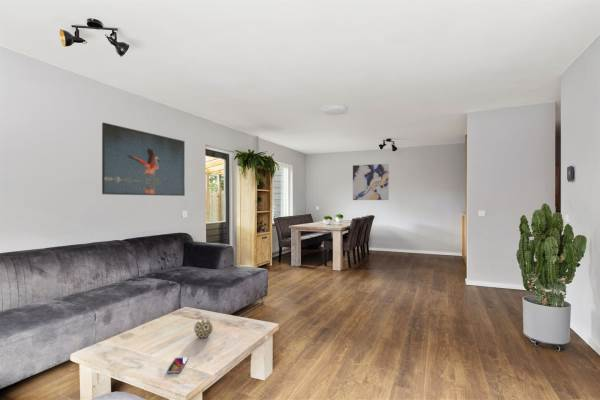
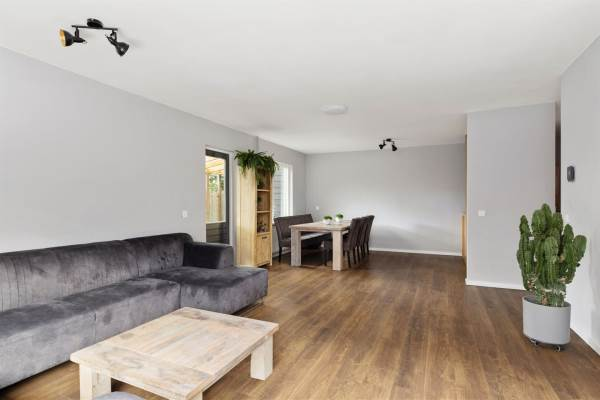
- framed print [101,121,186,197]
- wall art [352,163,390,201]
- smartphone [165,356,189,374]
- decorative ball [193,318,214,339]
